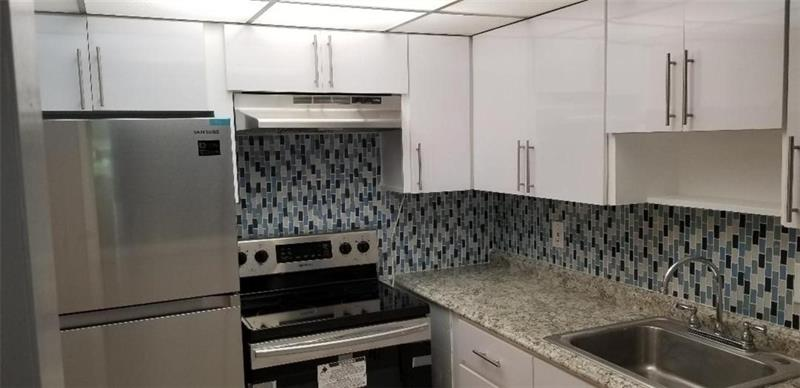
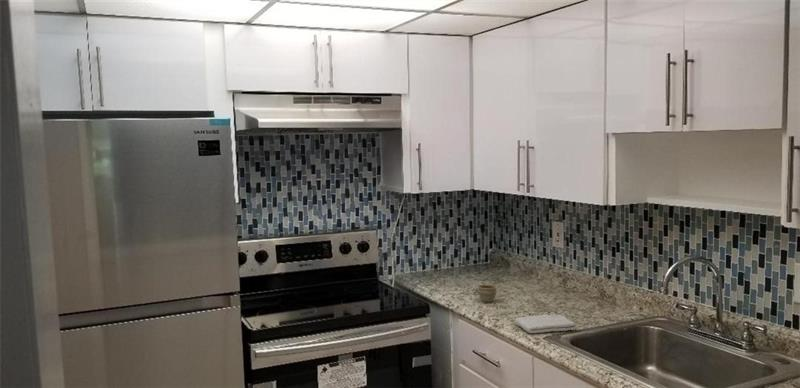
+ cup [477,284,497,303]
+ washcloth [514,313,576,334]
